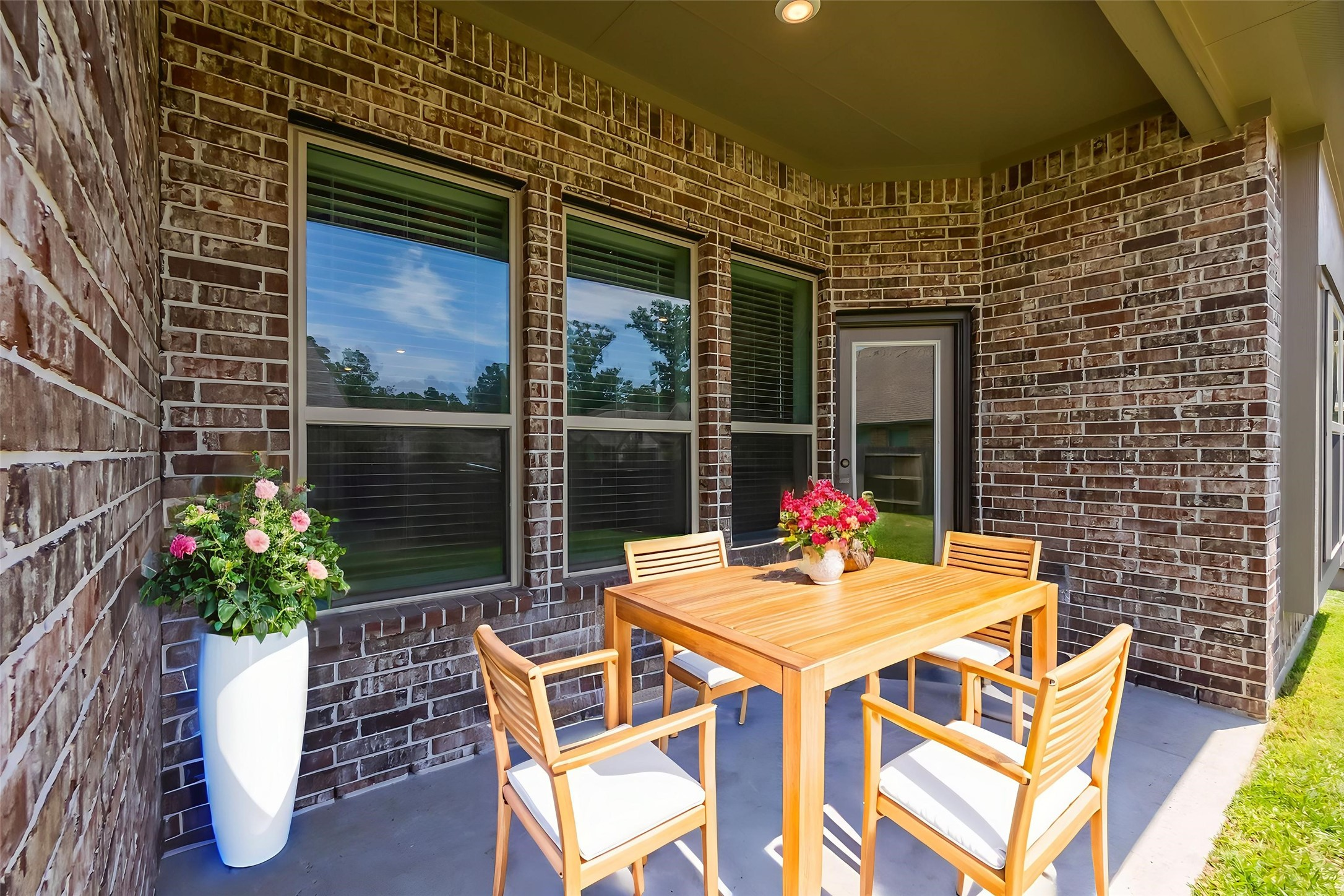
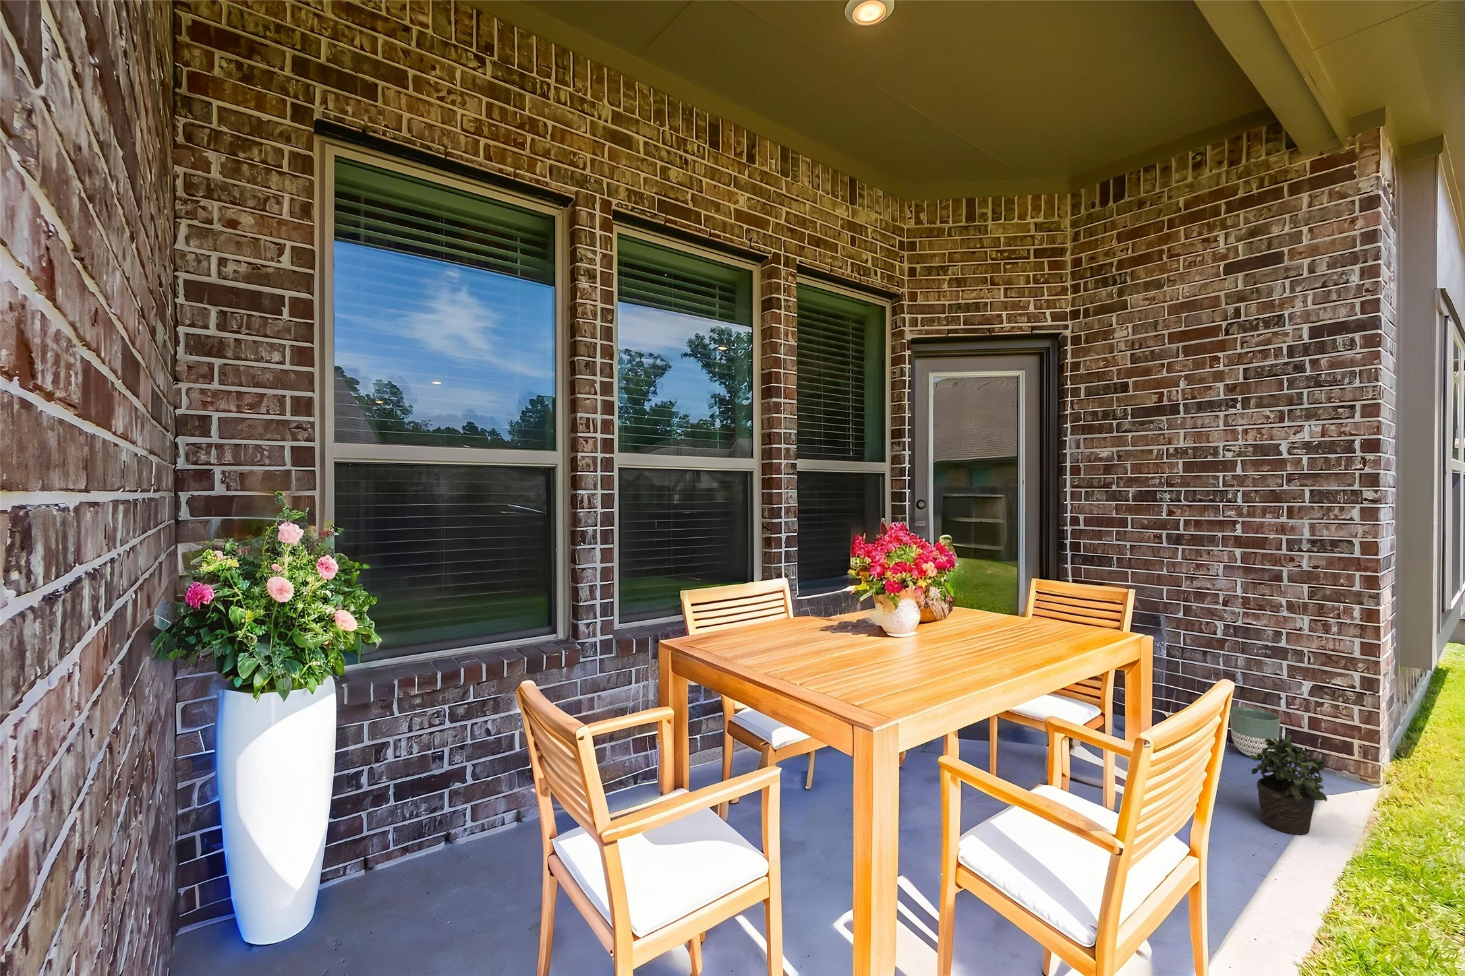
+ planter [1230,706,1281,759]
+ potted plant [1249,733,1328,835]
